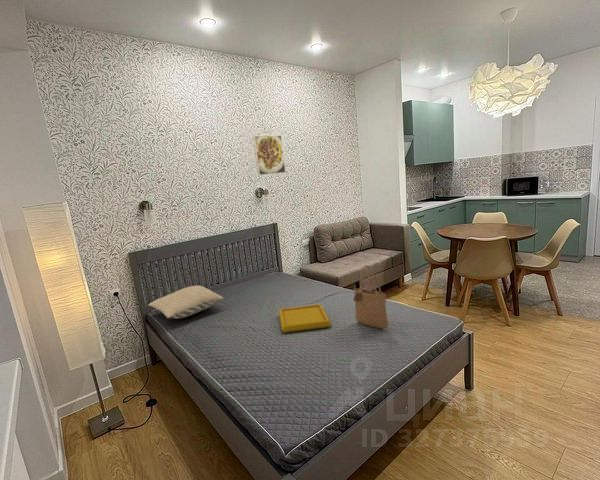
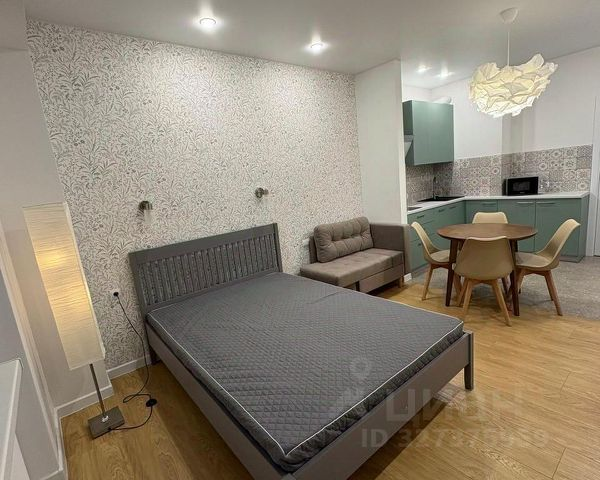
- tote bag [352,264,389,330]
- pillow [147,285,224,320]
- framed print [252,134,286,176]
- serving tray [278,303,332,334]
